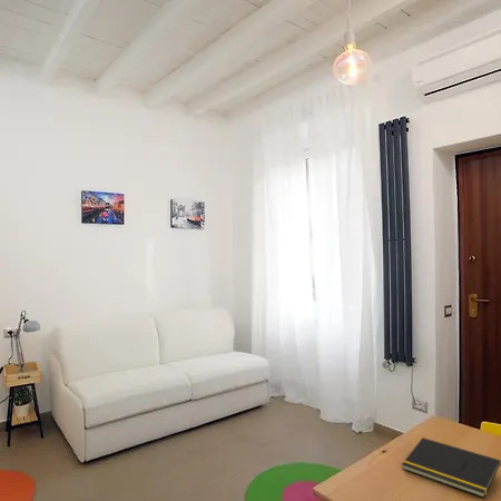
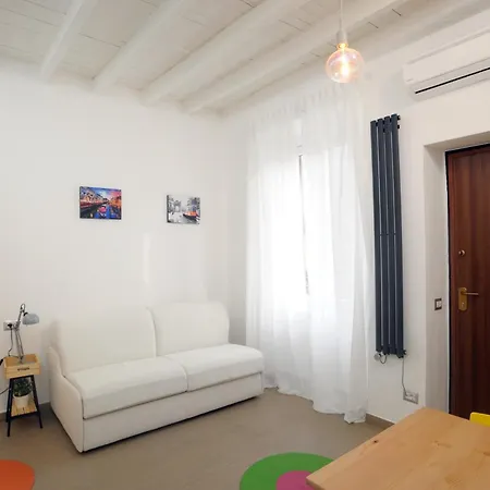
- notepad [401,436,501,499]
